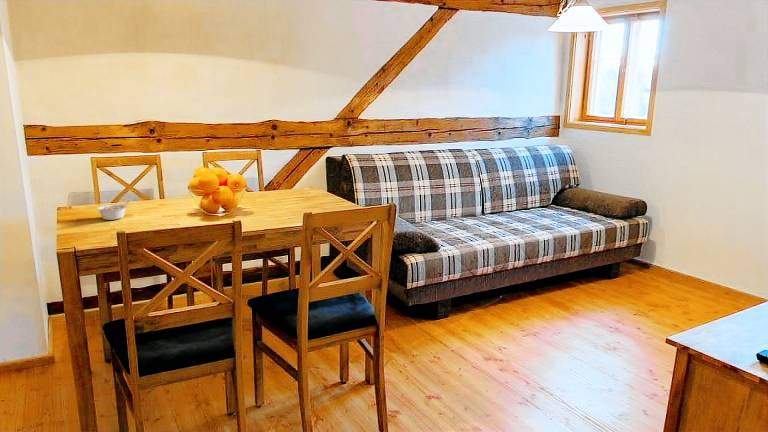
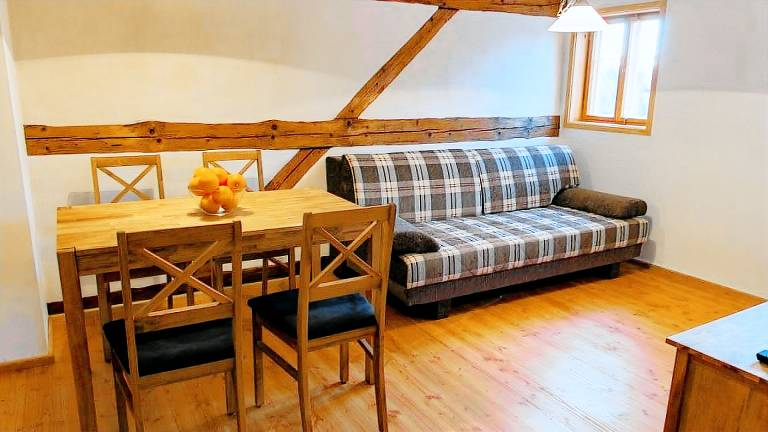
- legume [95,200,130,221]
